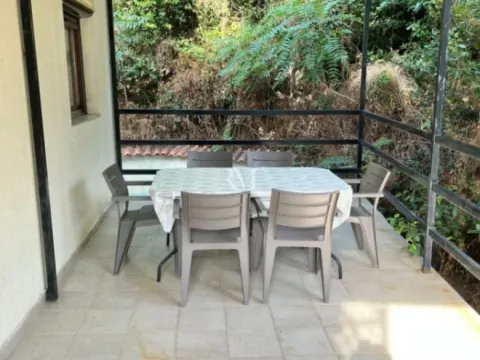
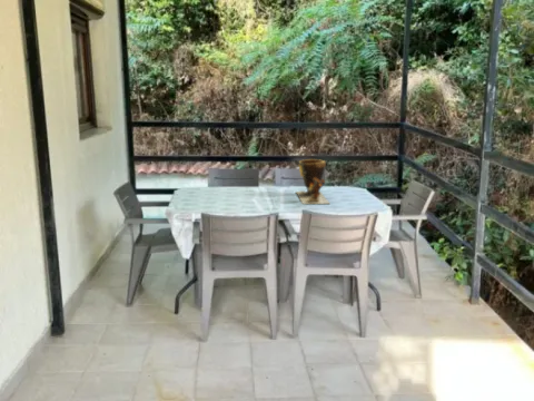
+ clay pot [295,157,332,205]
